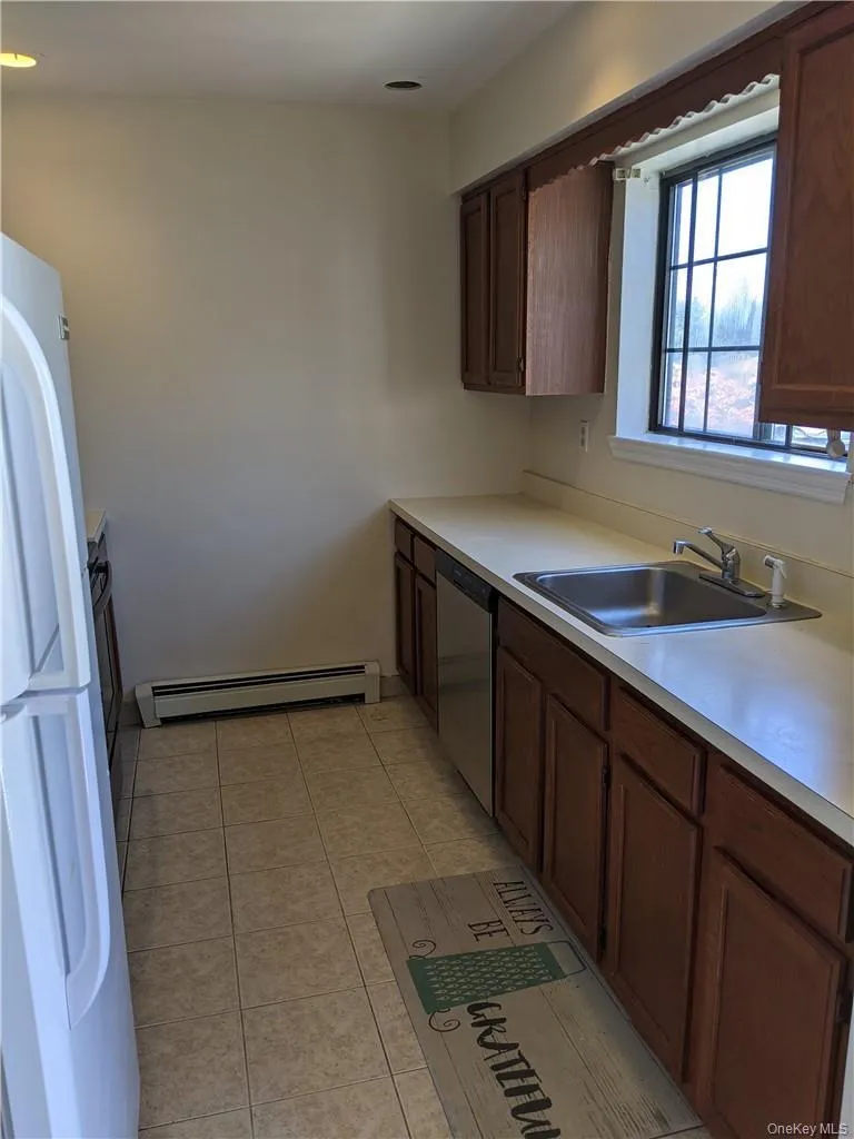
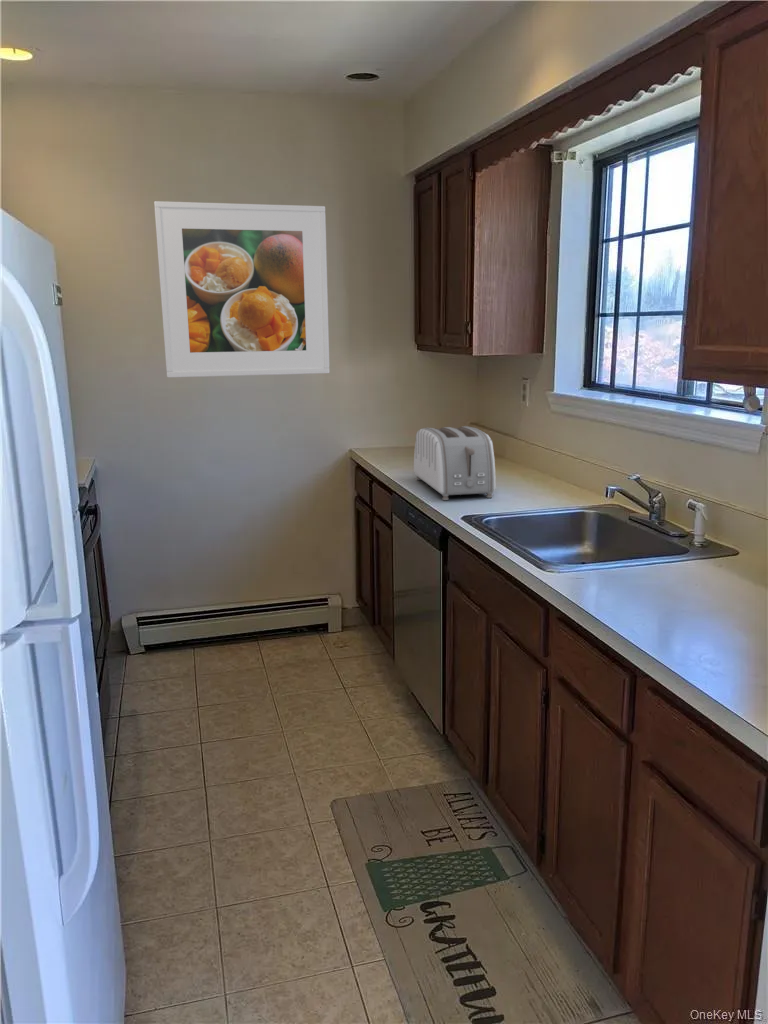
+ toaster [413,425,497,501]
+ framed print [153,200,331,378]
